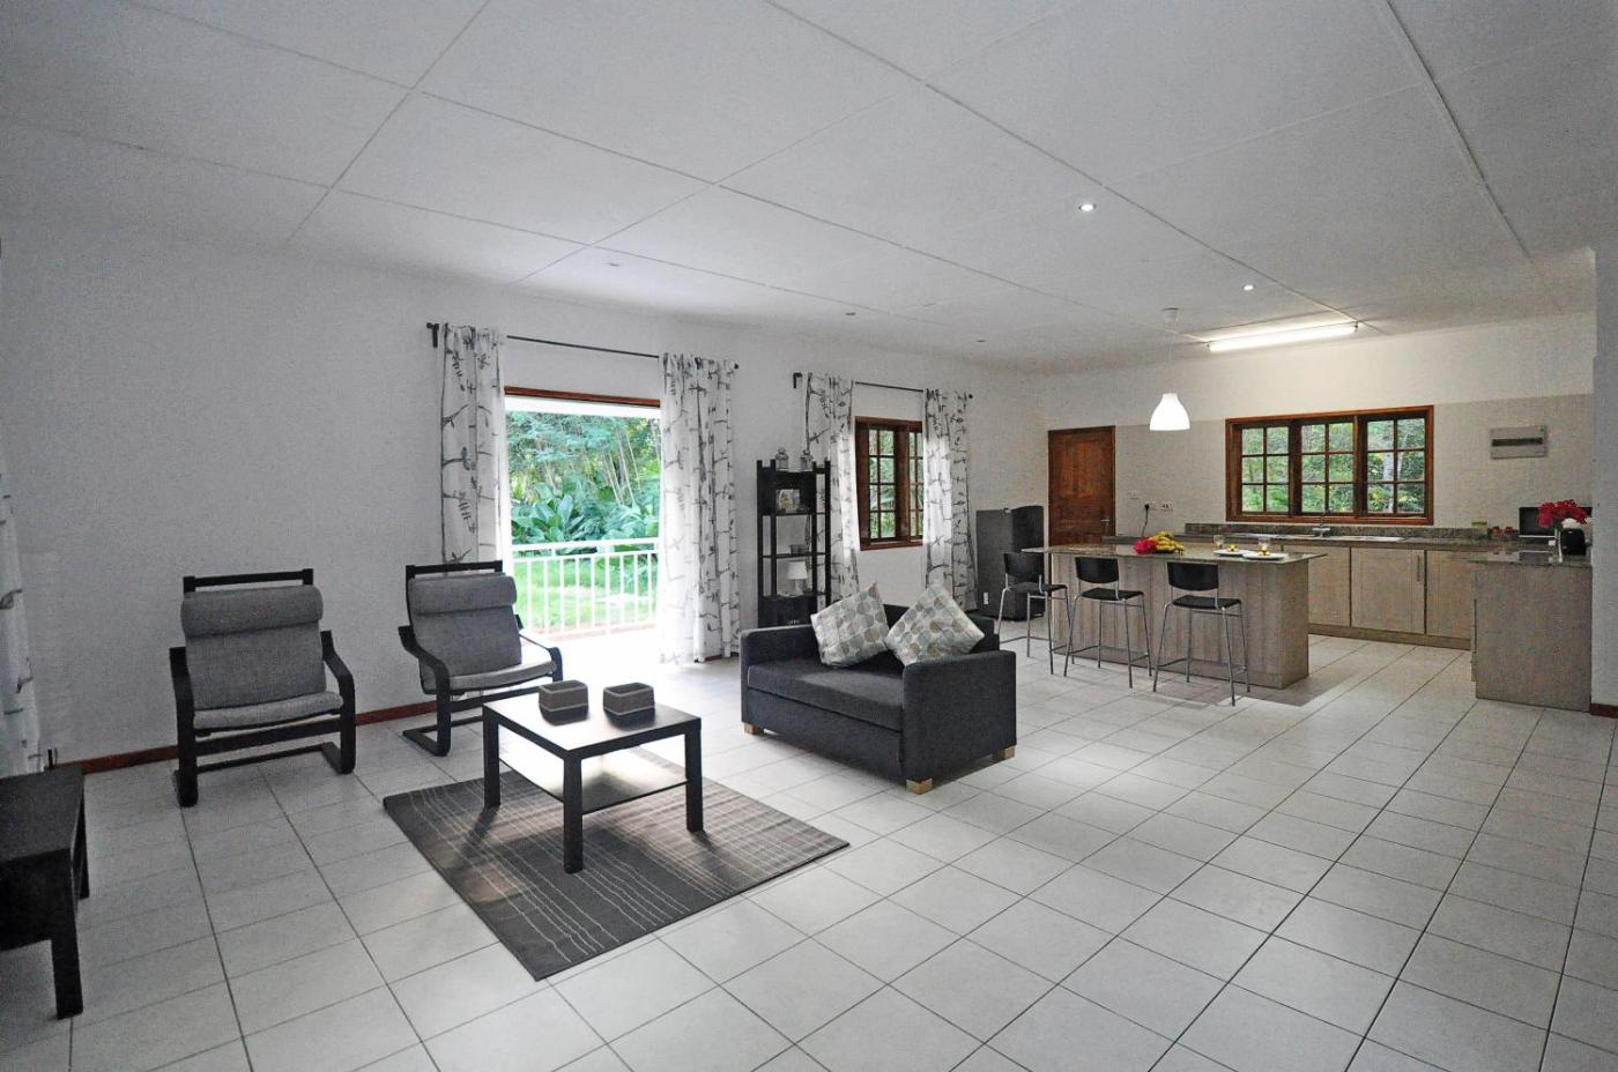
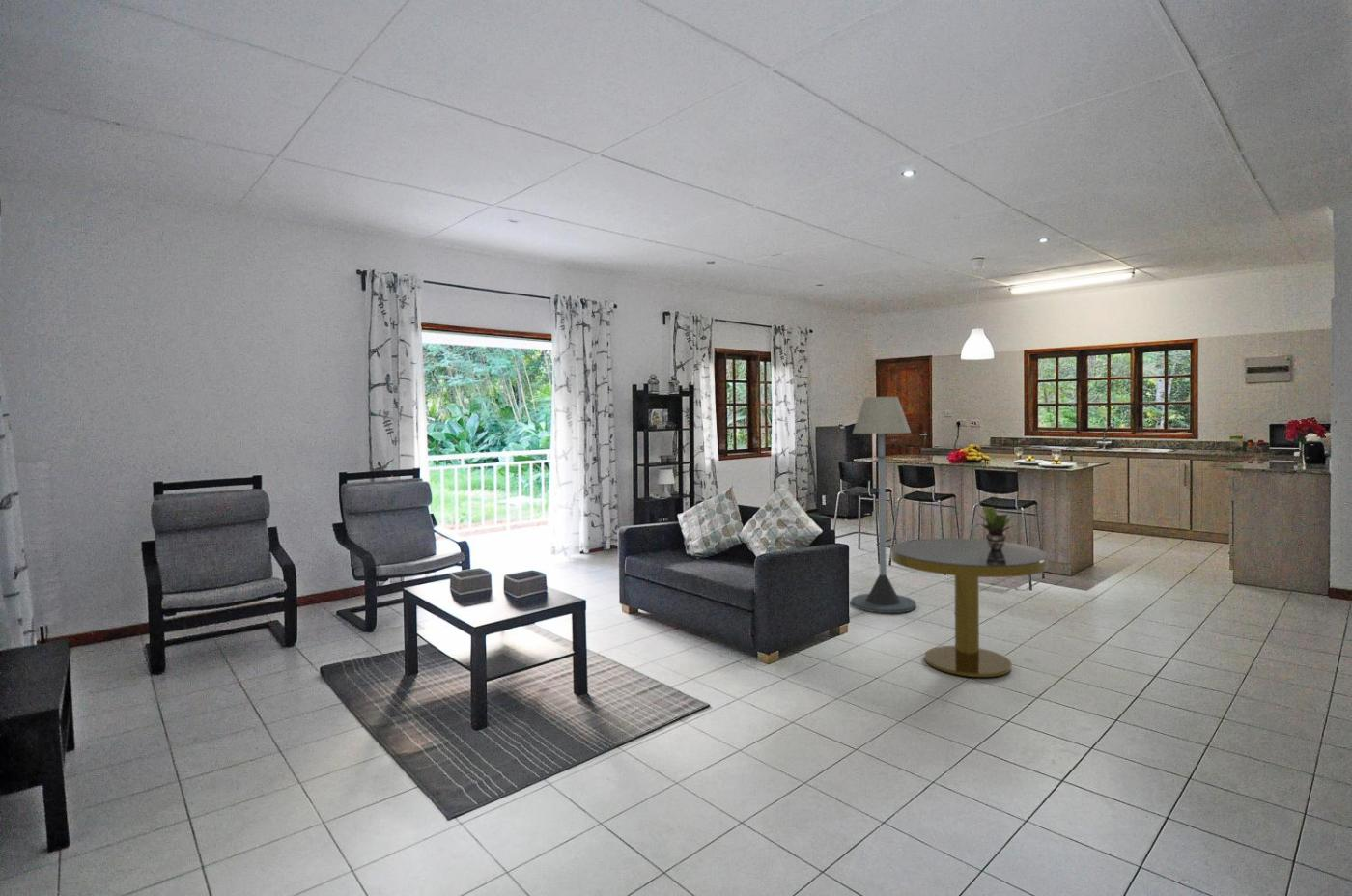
+ side table [889,537,1050,678]
+ floor lamp [850,396,917,614]
+ potted plant [975,506,1021,550]
